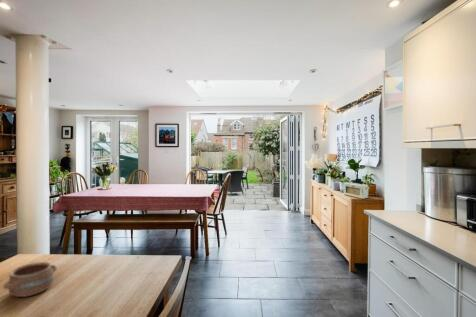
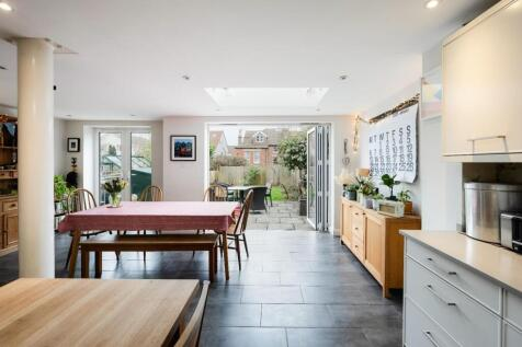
- pottery [2,261,58,298]
